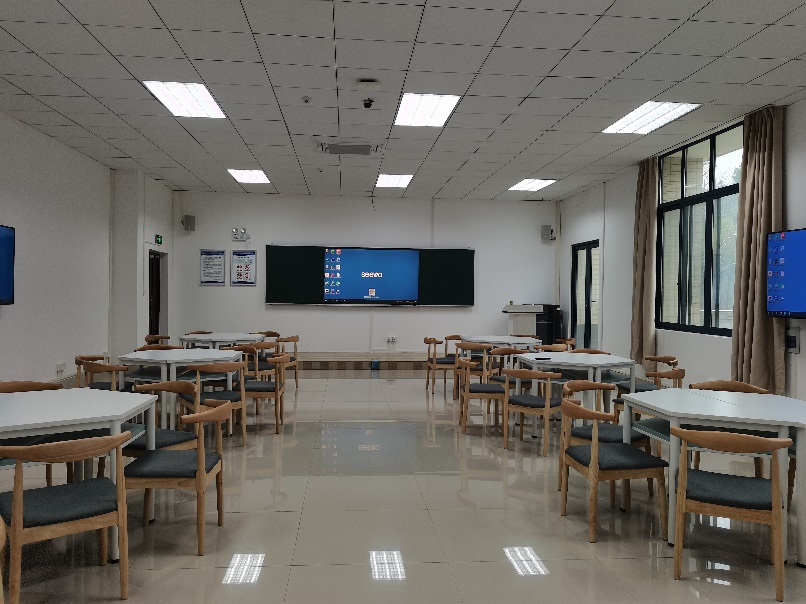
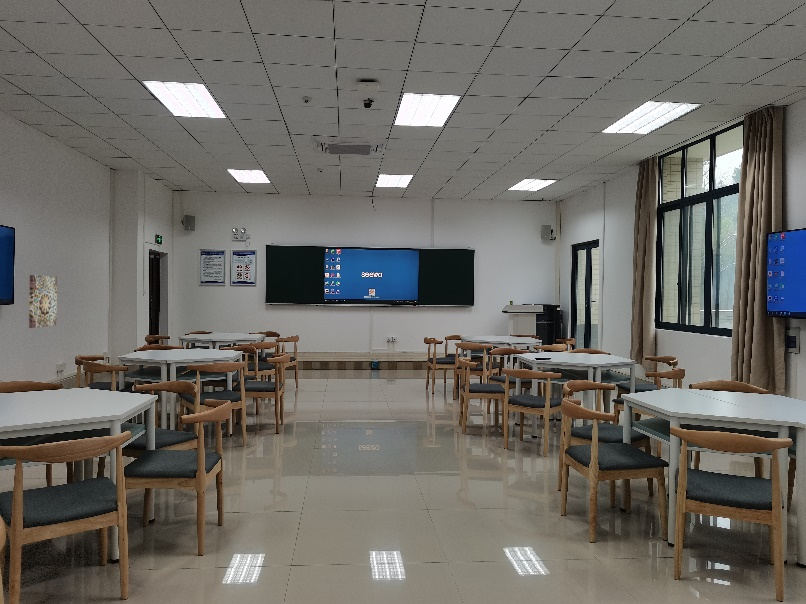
+ wall art [28,274,58,329]
